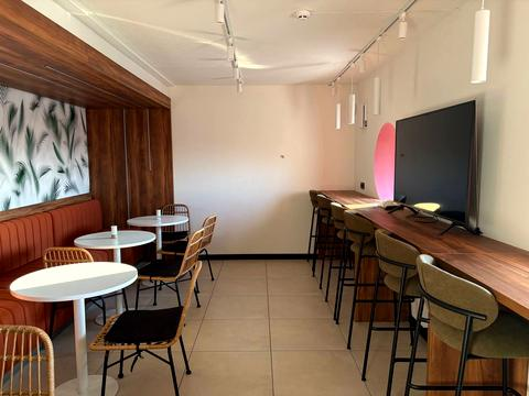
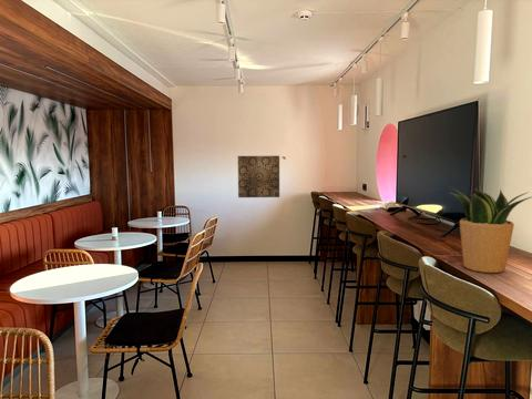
+ wall art [237,155,280,198]
+ potted plant [444,184,532,274]
